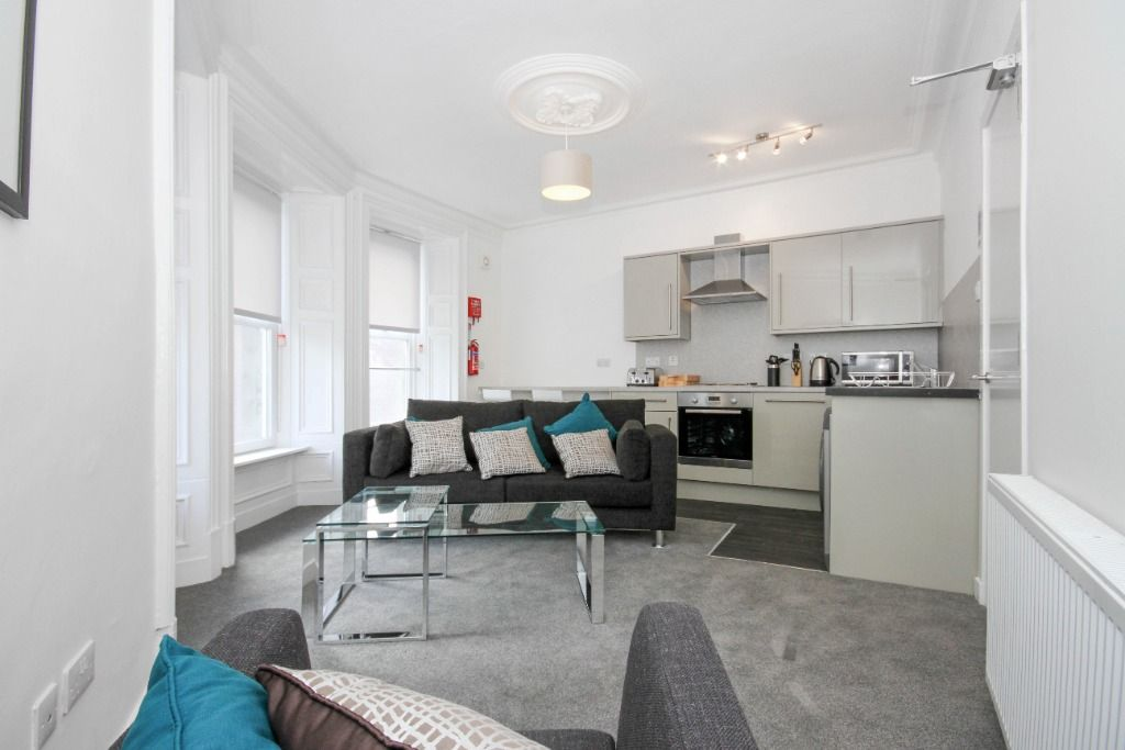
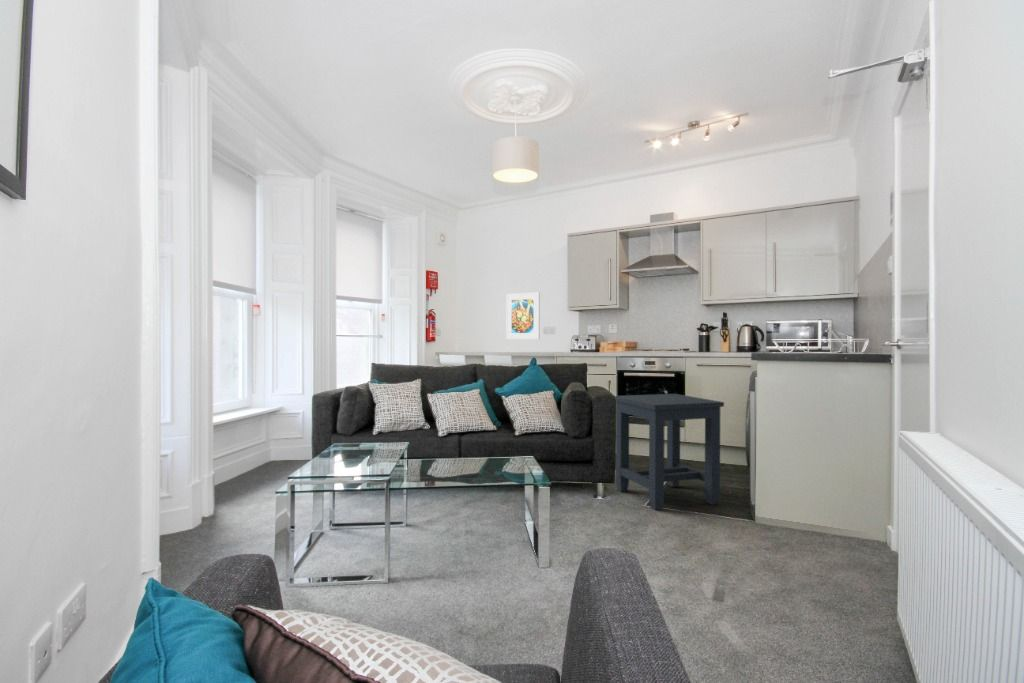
+ side table [613,393,725,511]
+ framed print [505,292,541,340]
